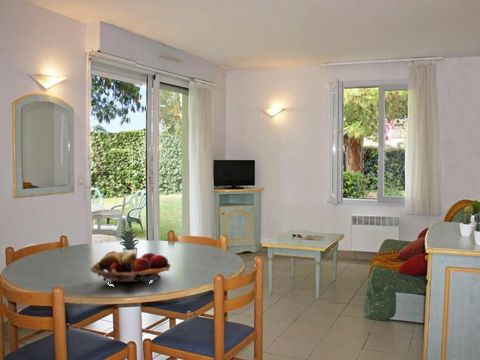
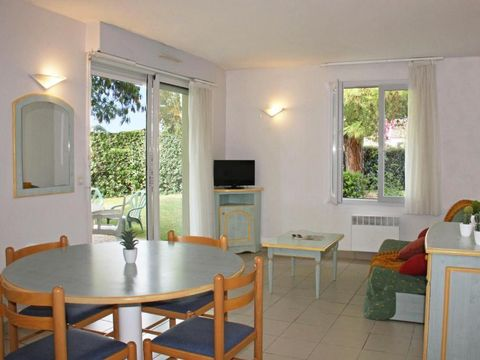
- fruit basket [89,250,172,286]
